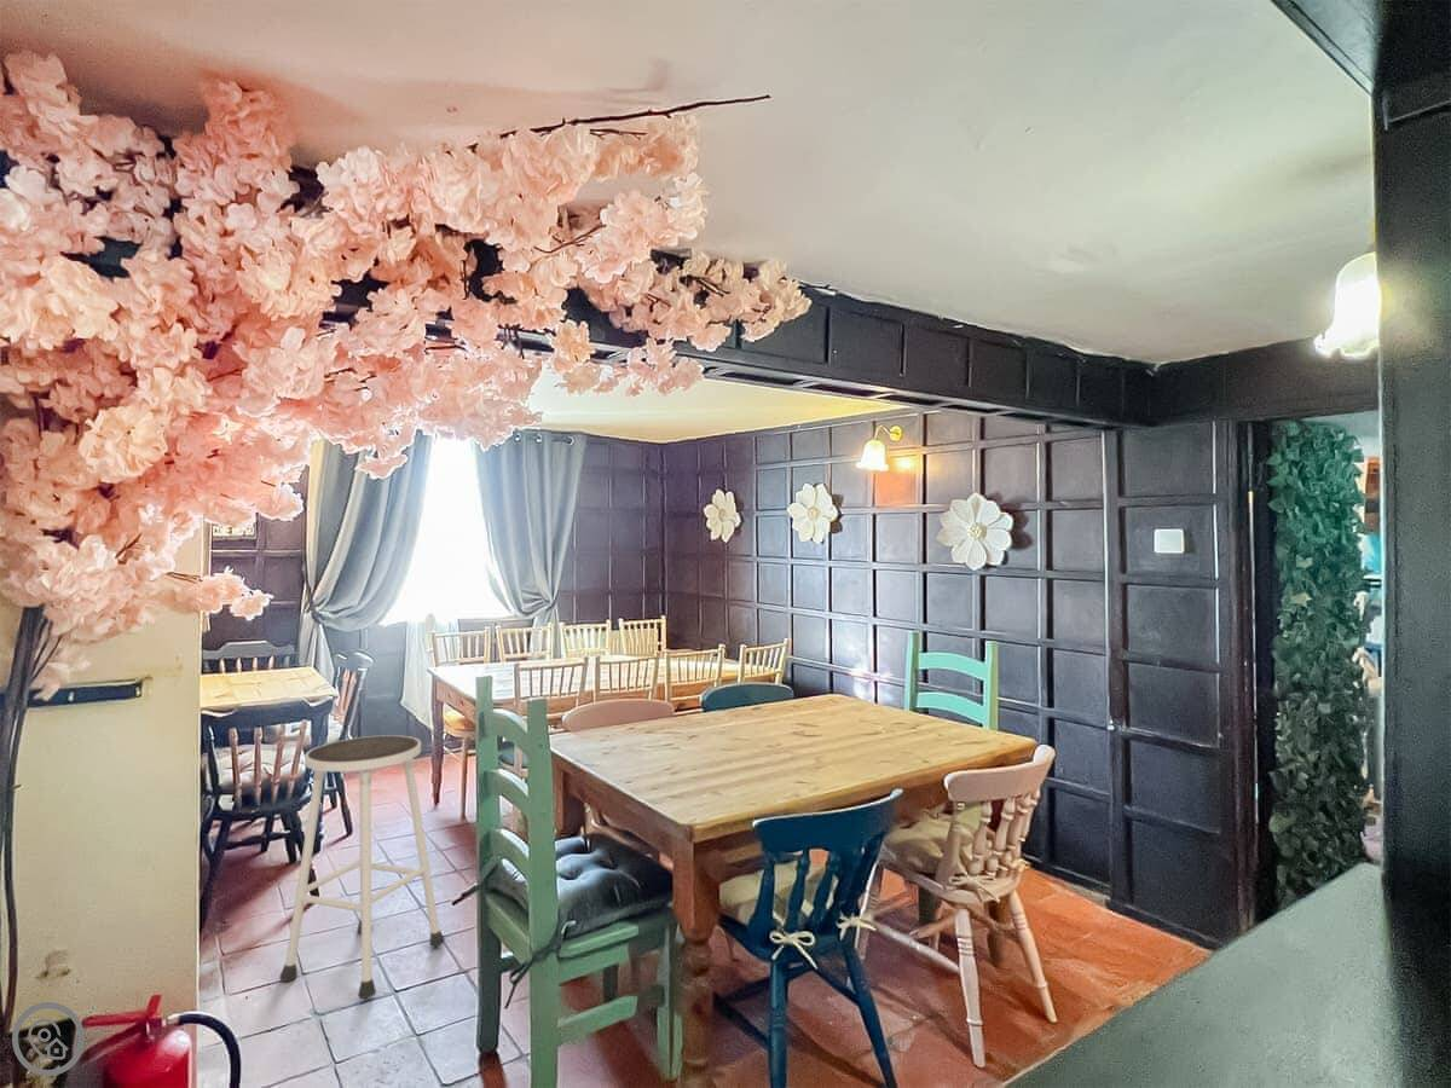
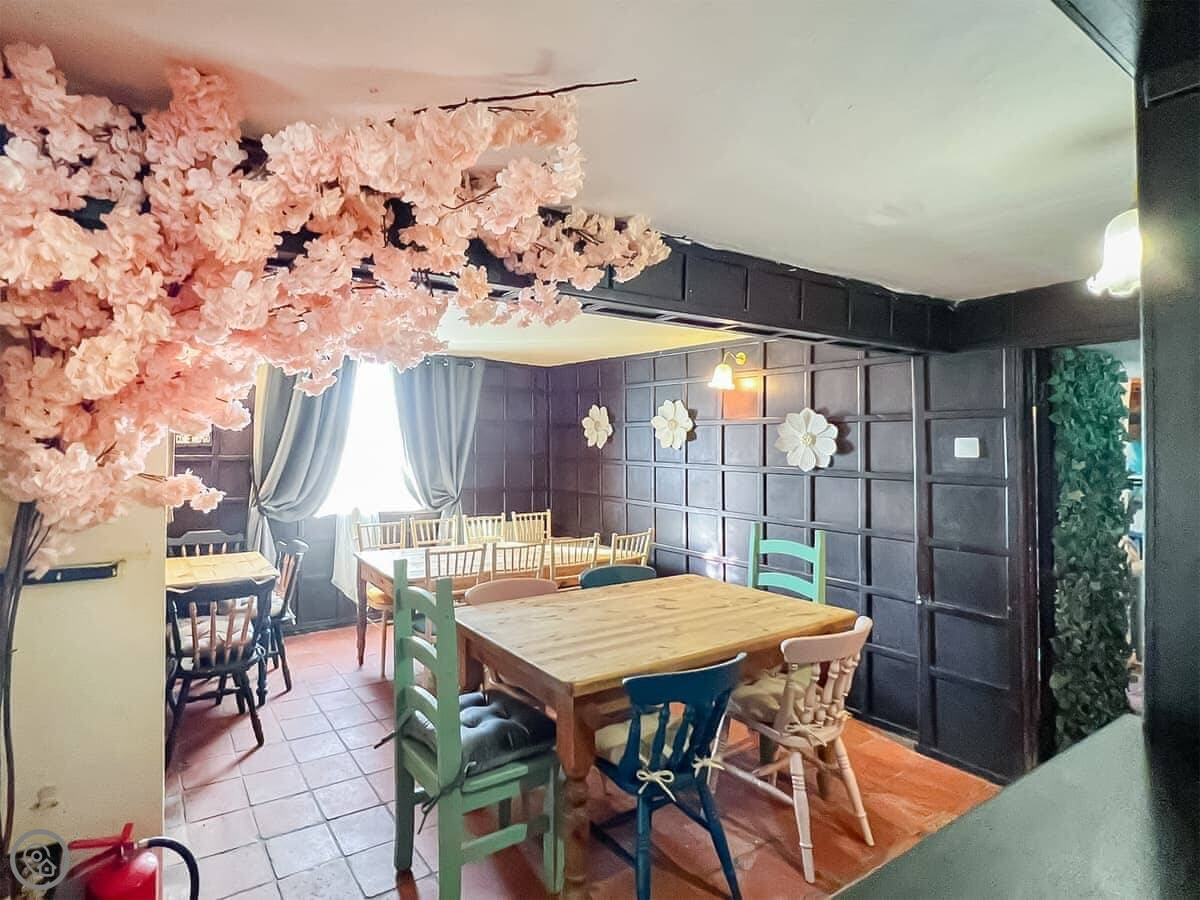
- stool [278,734,446,1000]
